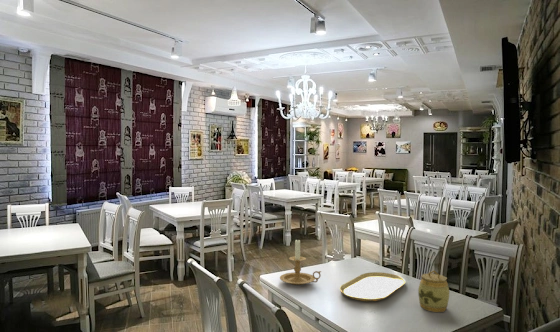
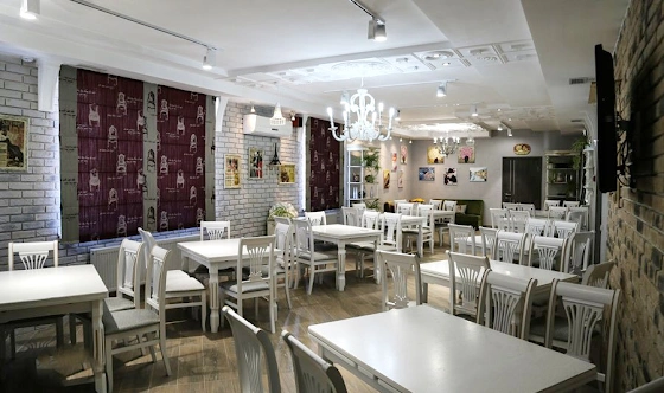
- placemat [339,271,407,302]
- candle holder [279,237,322,286]
- jar [417,270,450,313]
